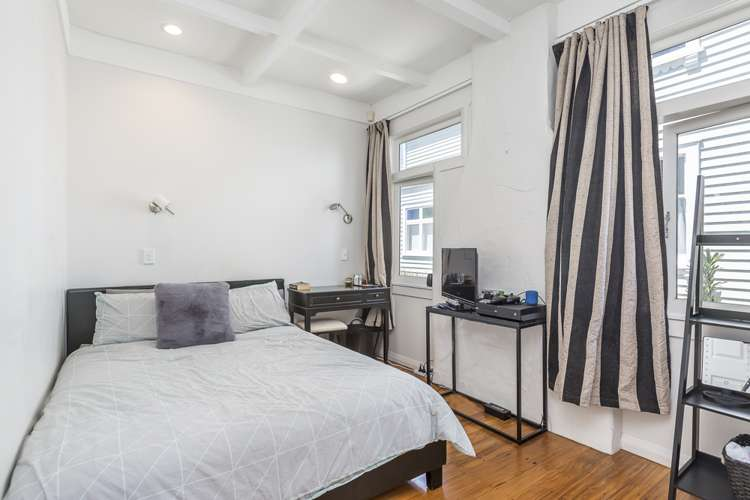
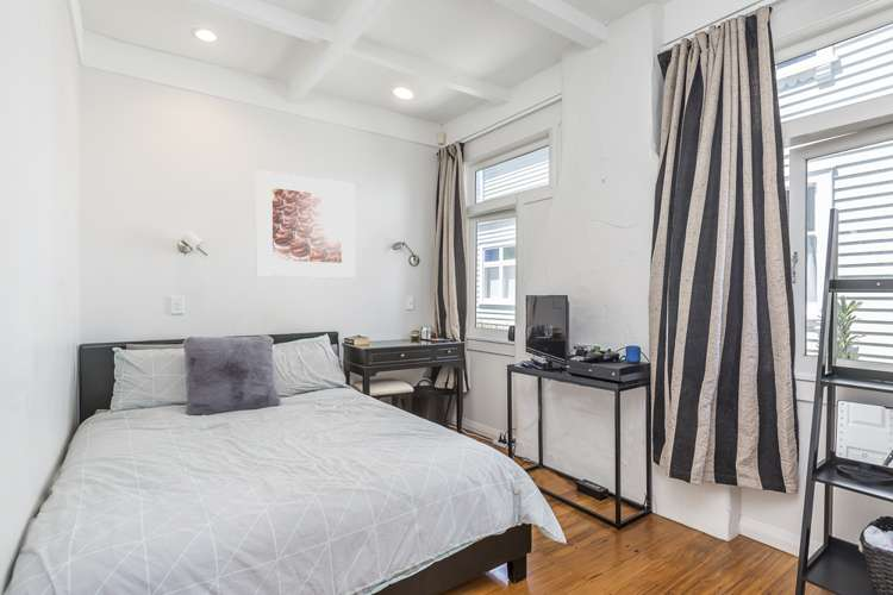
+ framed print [255,169,356,278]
